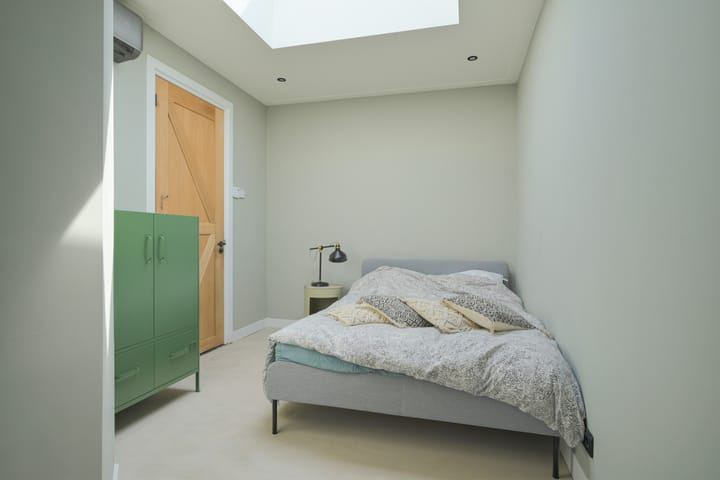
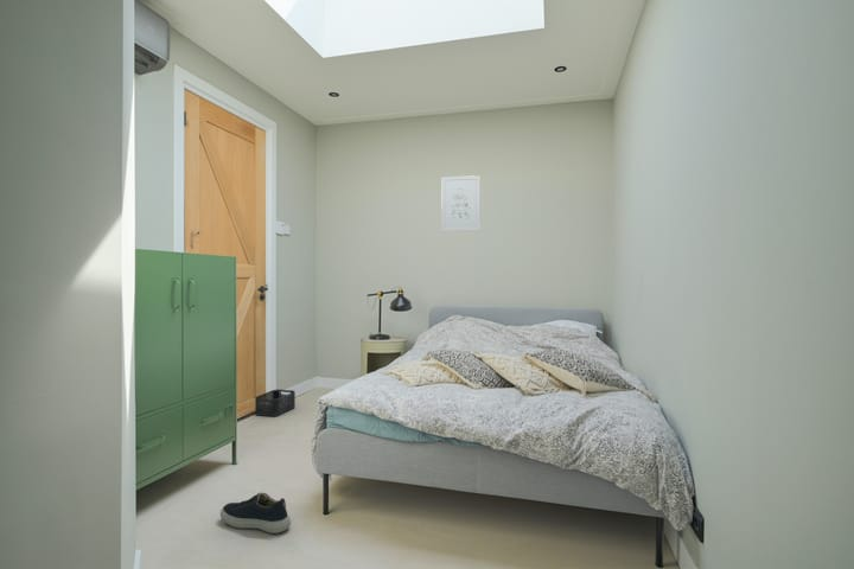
+ storage bin [254,389,297,417]
+ wall art [440,174,482,234]
+ shoe [219,492,292,535]
